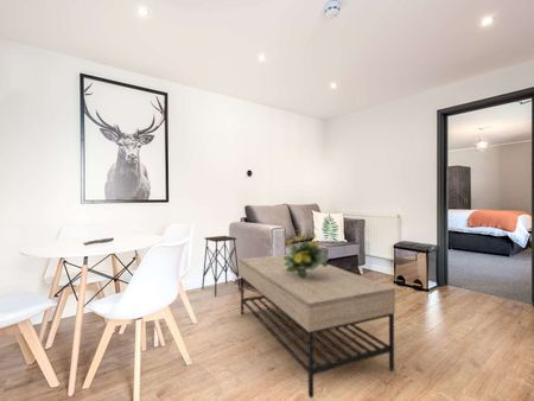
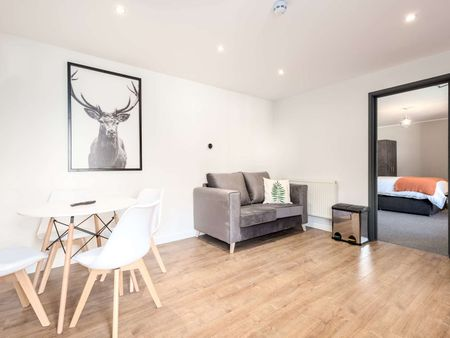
- coffee table [239,253,396,399]
- side table [201,235,241,298]
- flowering plant [284,234,329,278]
